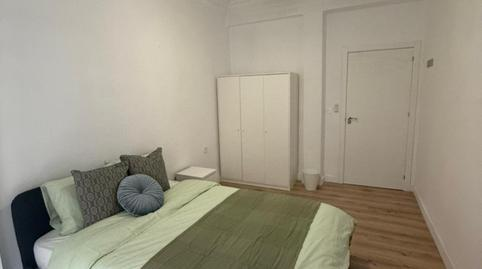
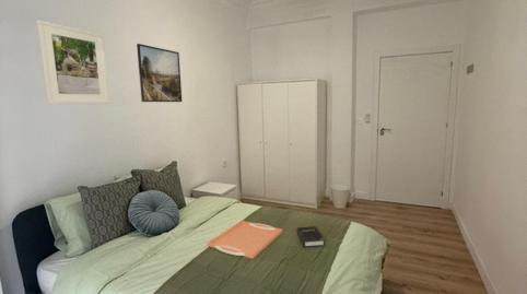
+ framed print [136,43,183,103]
+ serving tray [207,220,283,260]
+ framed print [35,19,112,105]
+ hardback book [296,225,326,249]
